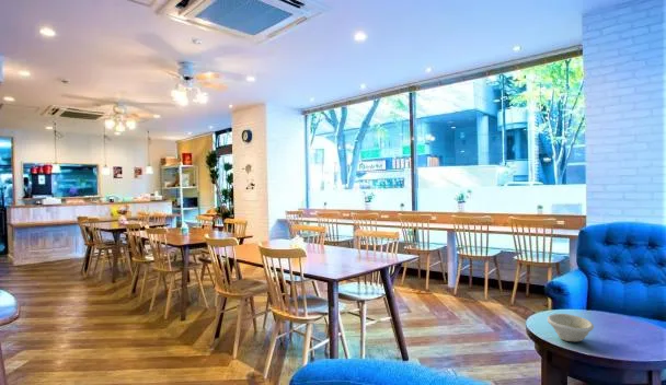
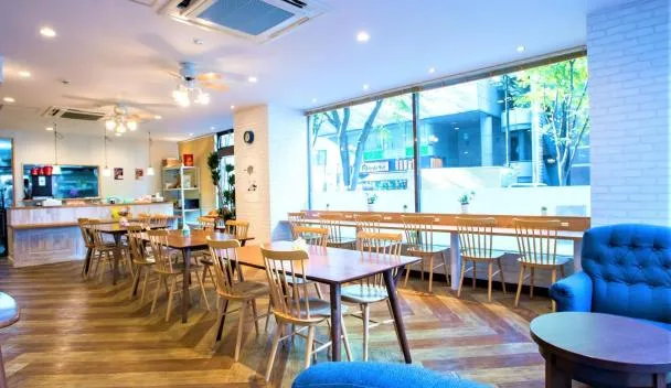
- bowl [547,313,595,342]
